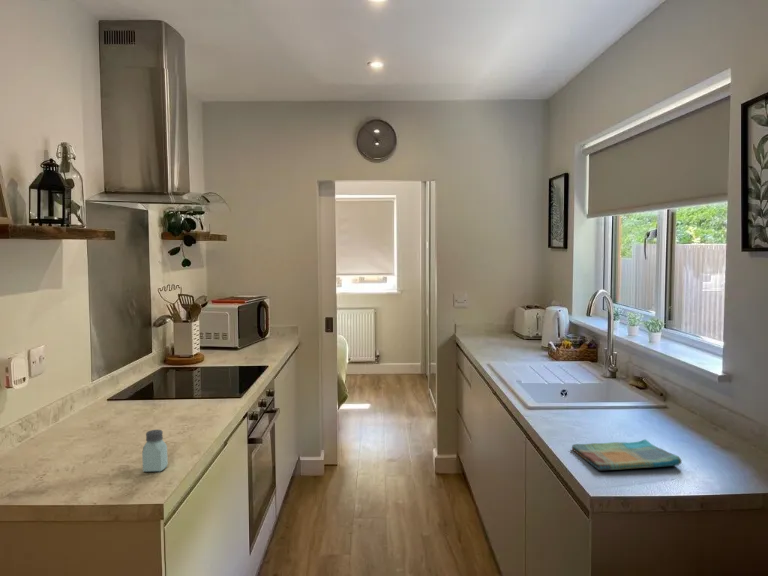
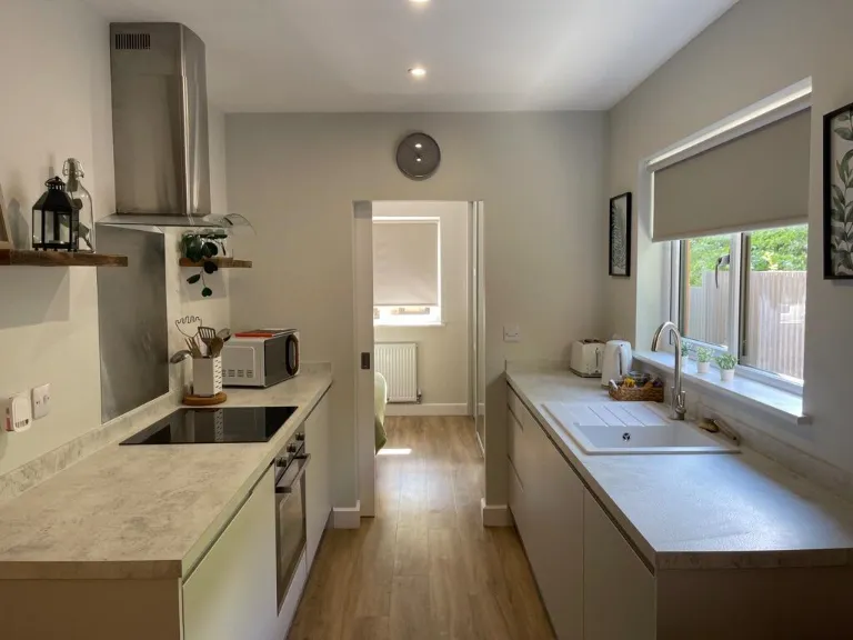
- saltshaker [141,429,169,473]
- dish towel [571,438,683,472]
